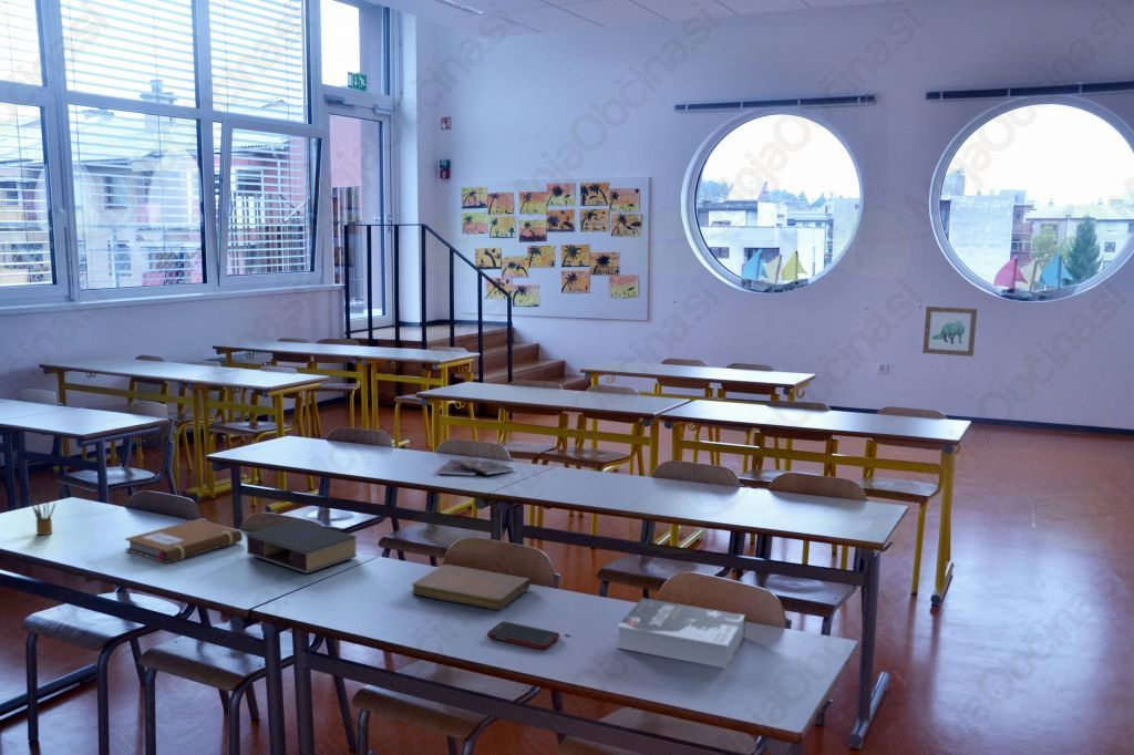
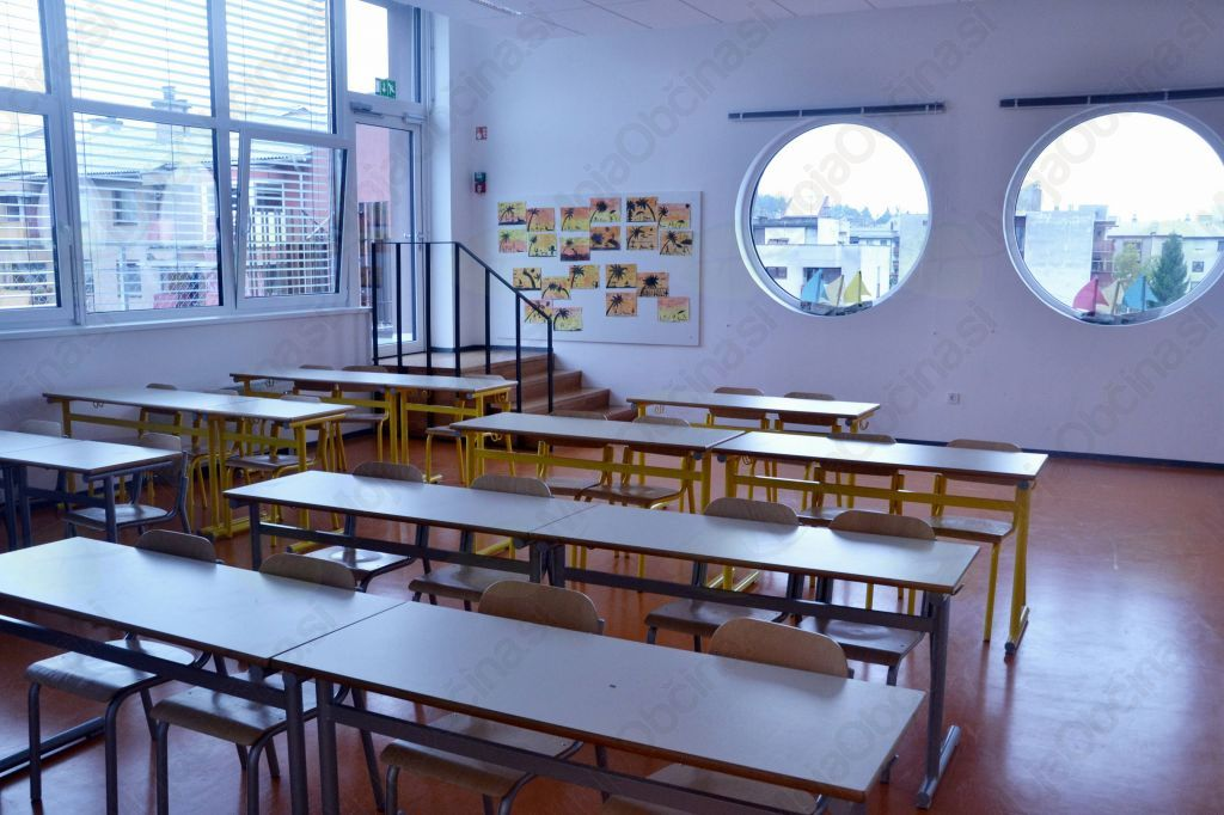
- cell phone [486,621,560,650]
- booklet [436,456,515,477]
- book [616,597,746,670]
- notebook [411,563,532,611]
- book [245,519,358,575]
- wall art [921,306,978,358]
- notebook [124,518,244,565]
- pencil box [31,497,56,536]
